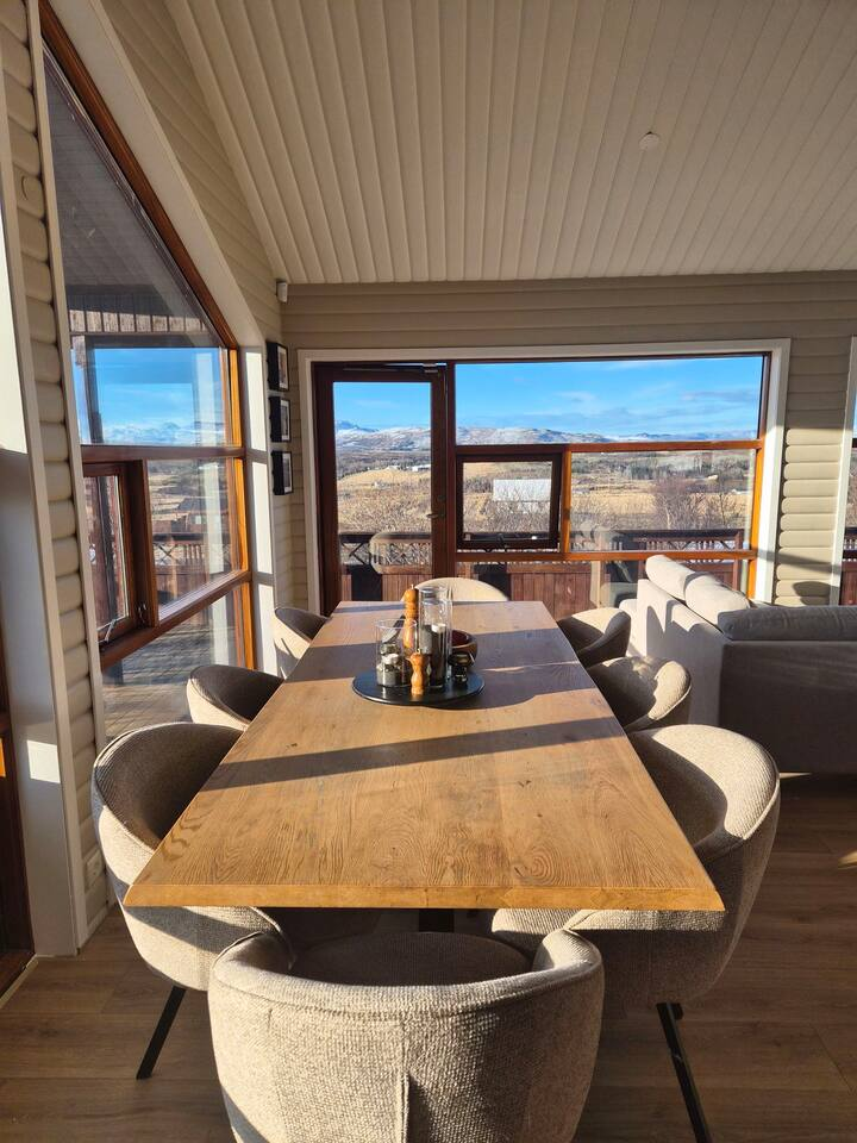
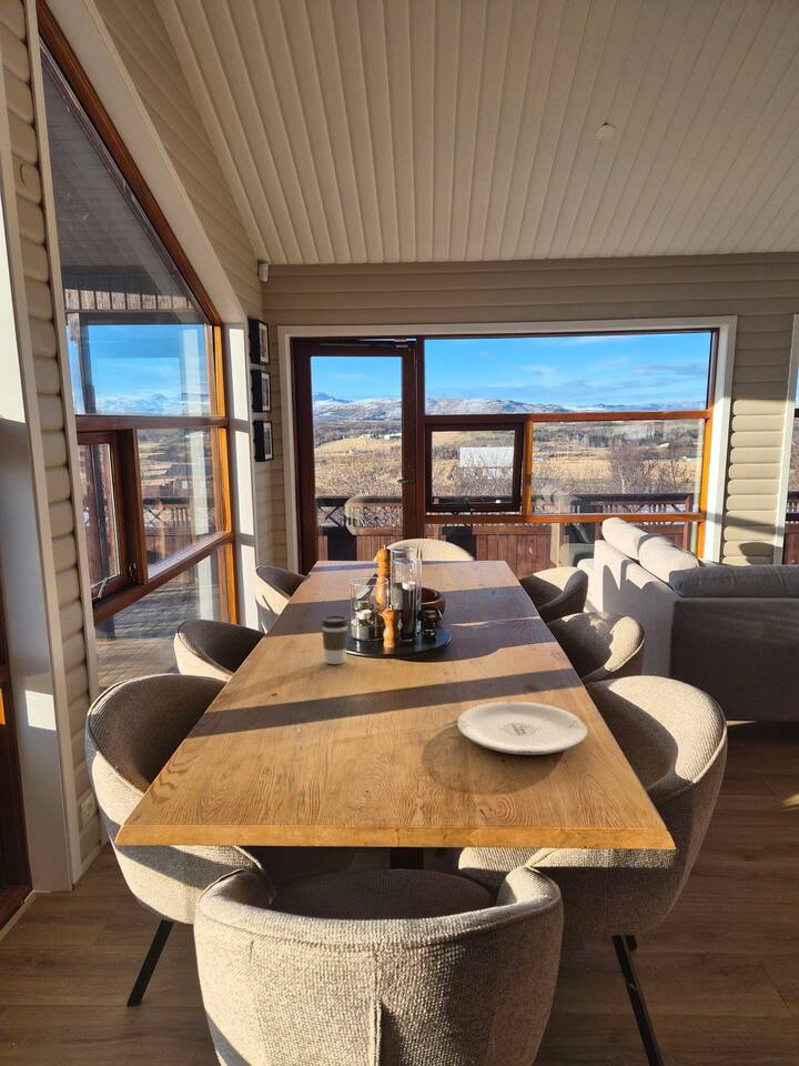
+ plate [456,701,588,756]
+ coffee cup [321,615,350,665]
